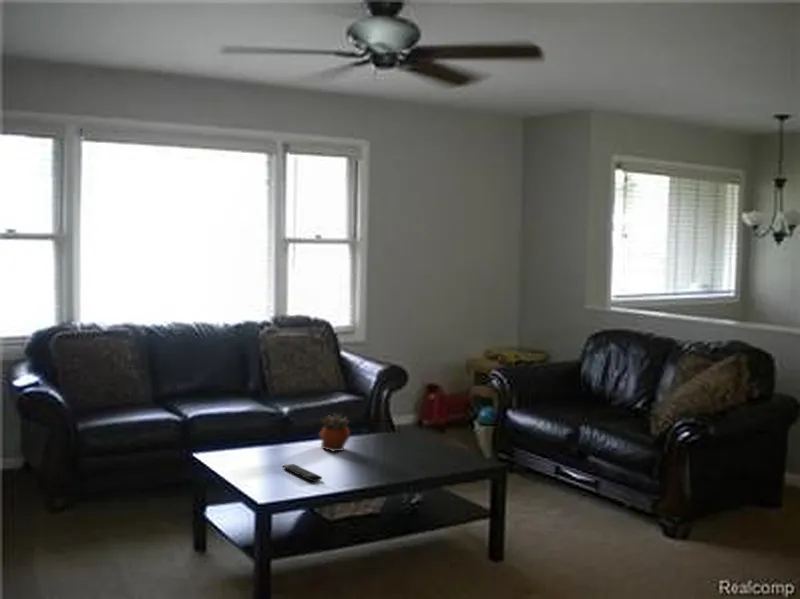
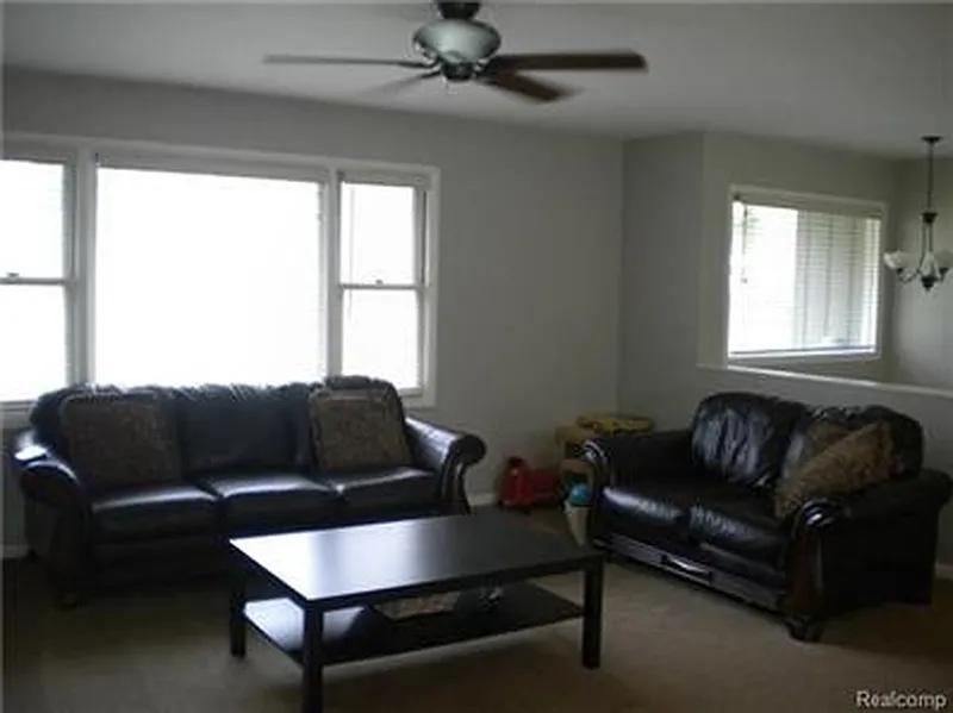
- succulent planter [318,412,351,452]
- remote control [282,463,323,482]
